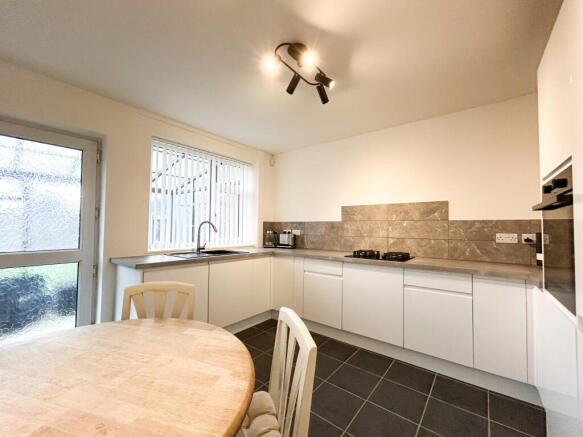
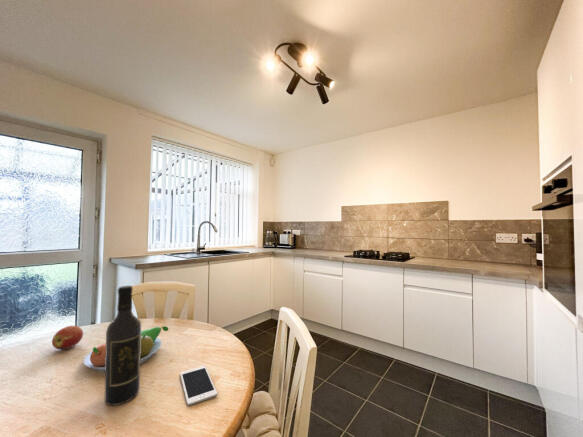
+ cell phone [179,365,218,406]
+ apple [51,325,84,350]
+ fruit bowl [83,325,169,373]
+ wine bottle [104,285,142,406]
